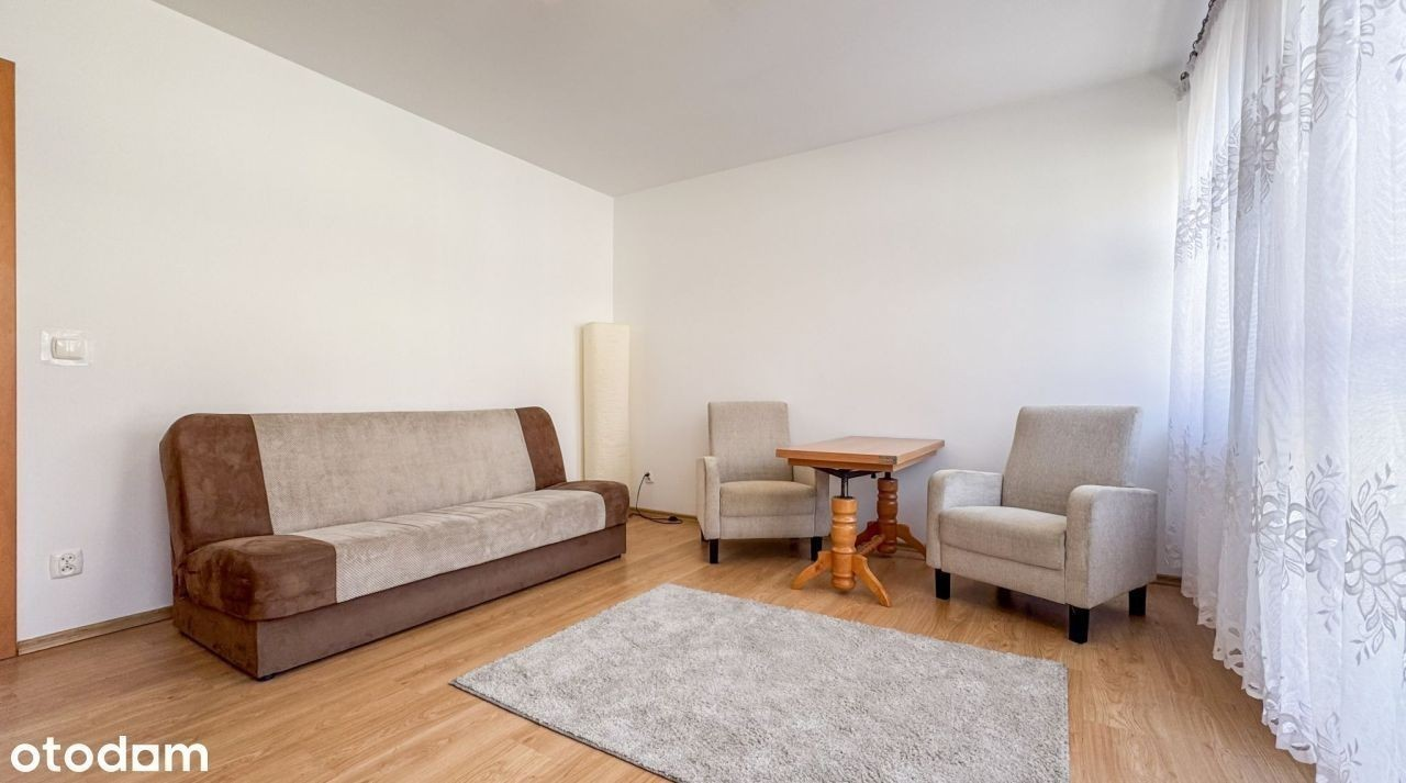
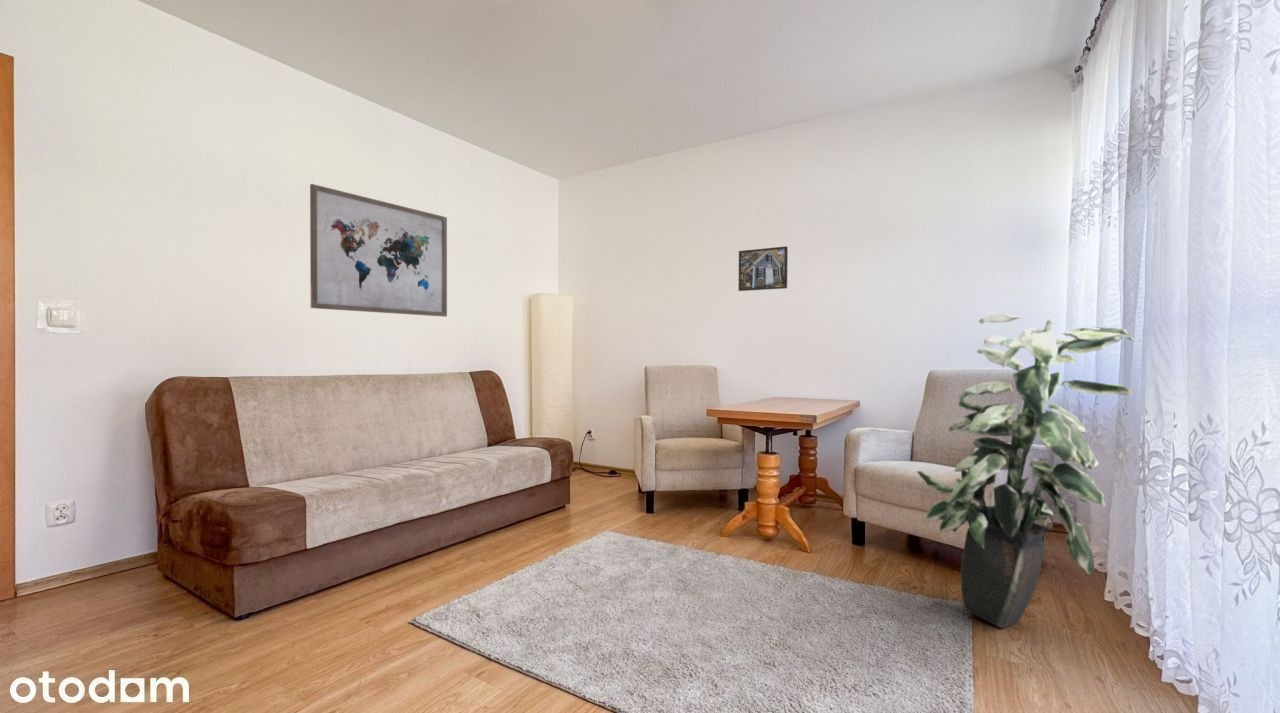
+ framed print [738,245,789,292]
+ wall art [309,183,448,318]
+ indoor plant [916,313,1135,630]
